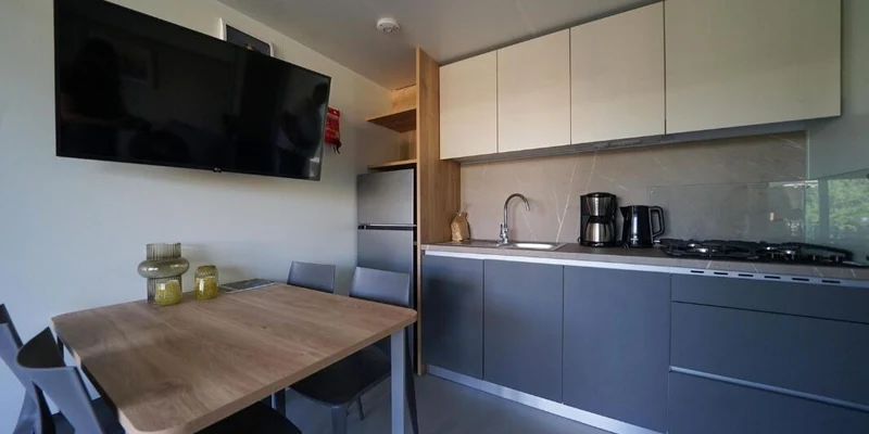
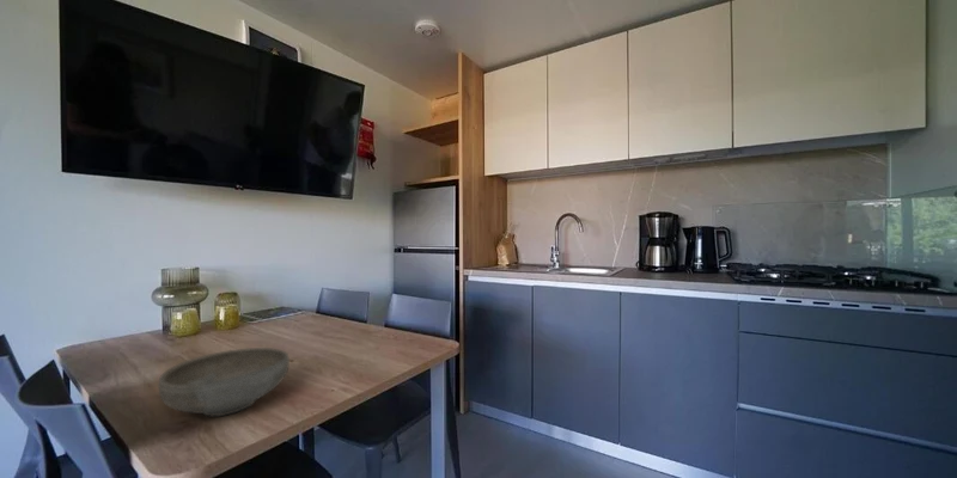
+ bowl [157,347,291,417]
